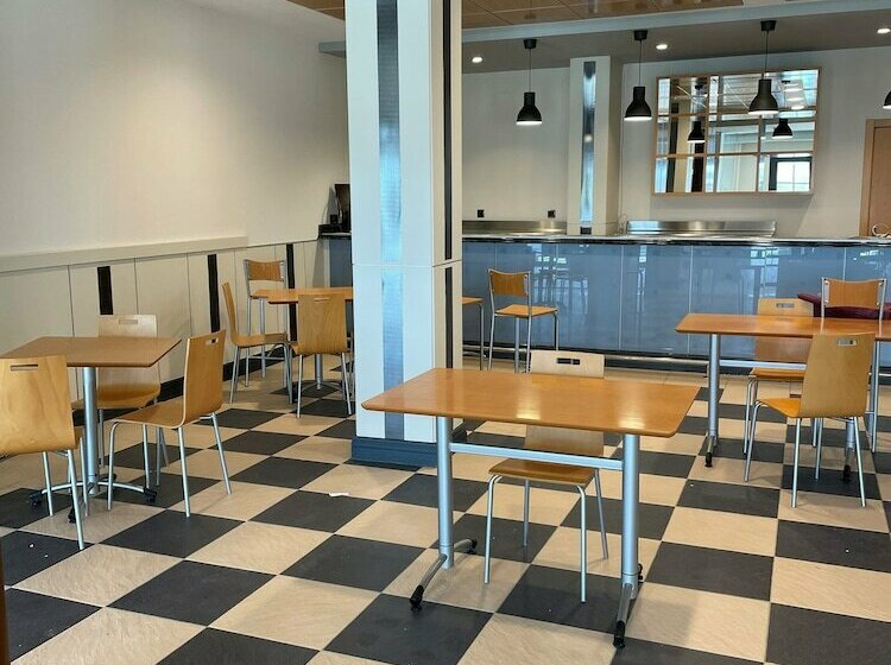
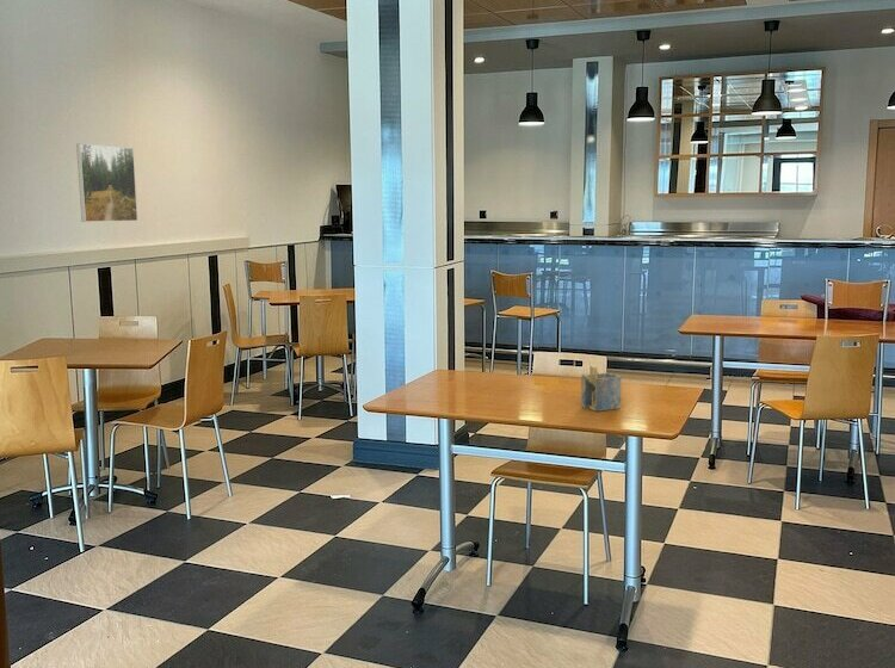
+ napkin holder [580,365,623,413]
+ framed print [75,142,138,223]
